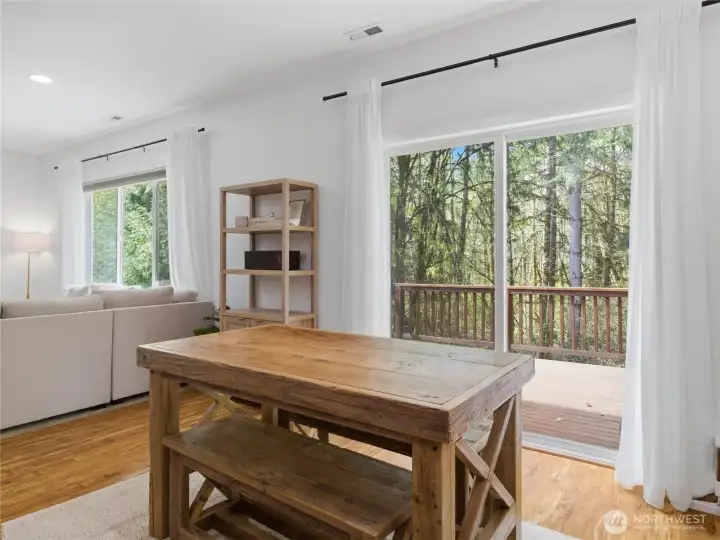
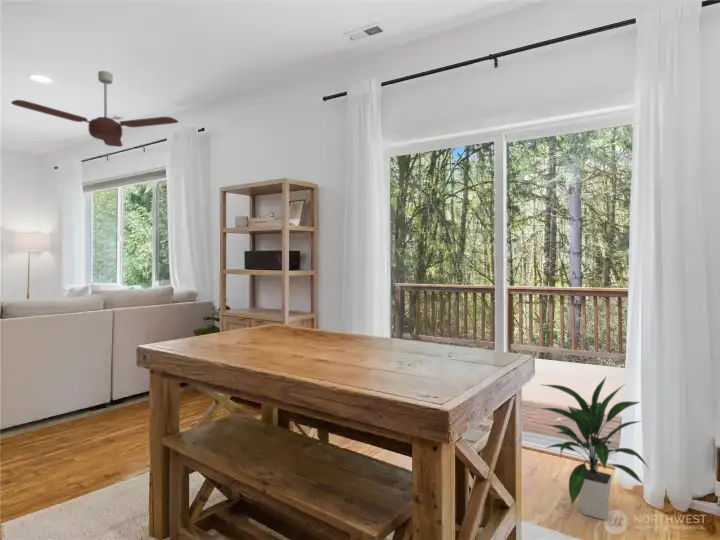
+ indoor plant [535,376,654,521]
+ ceiling fan [10,70,179,148]
